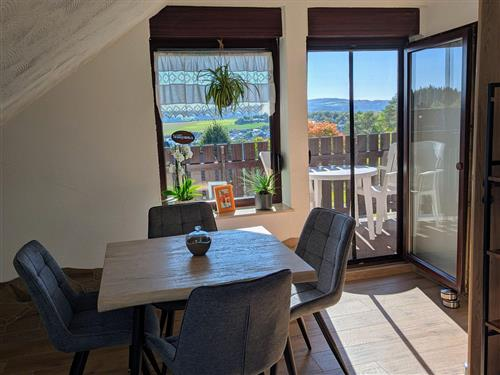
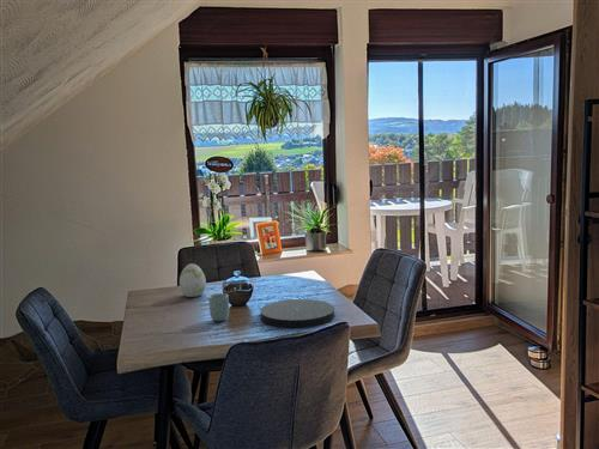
+ cup [207,292,230,322]
+ plate [259,298,335,328]
+ decorative egg [179,262,207,298]
